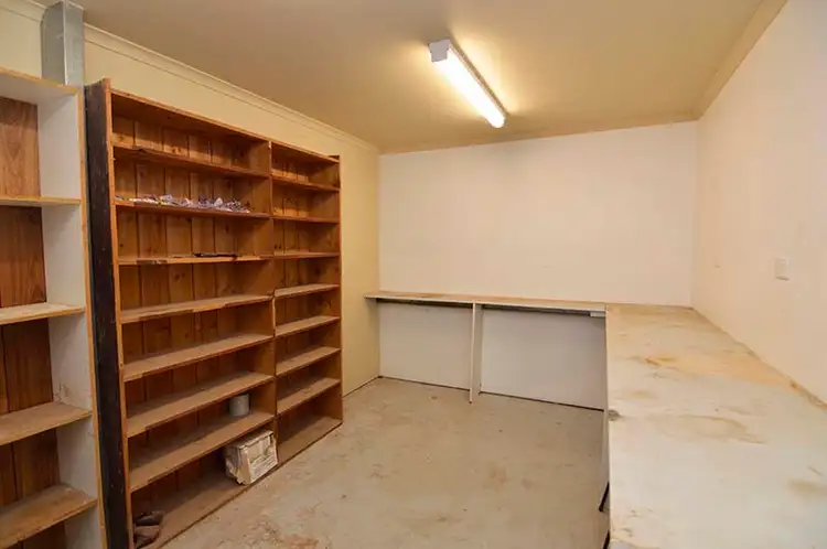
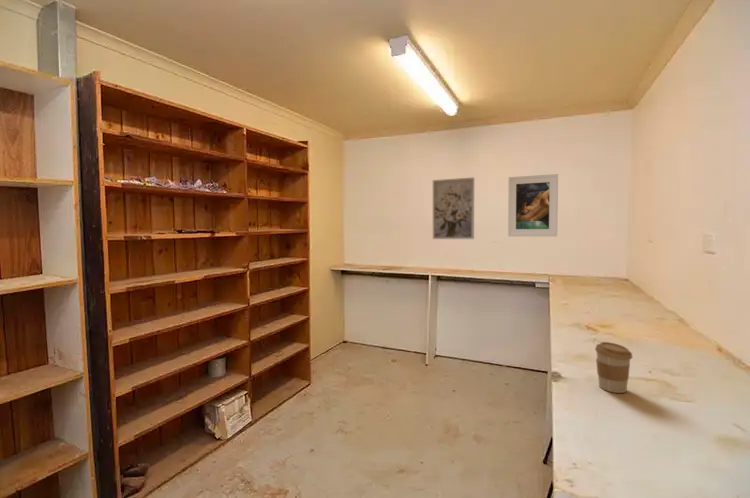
+ wall art [432,176,475,240]
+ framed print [507,173,559,237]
+ coffee cup [594,341,633,394]
